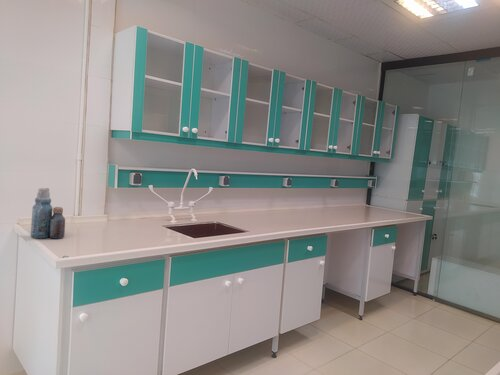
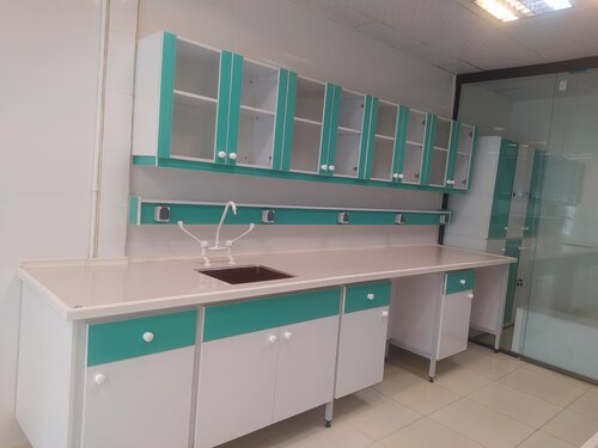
- bottle [30,187,66,240]
